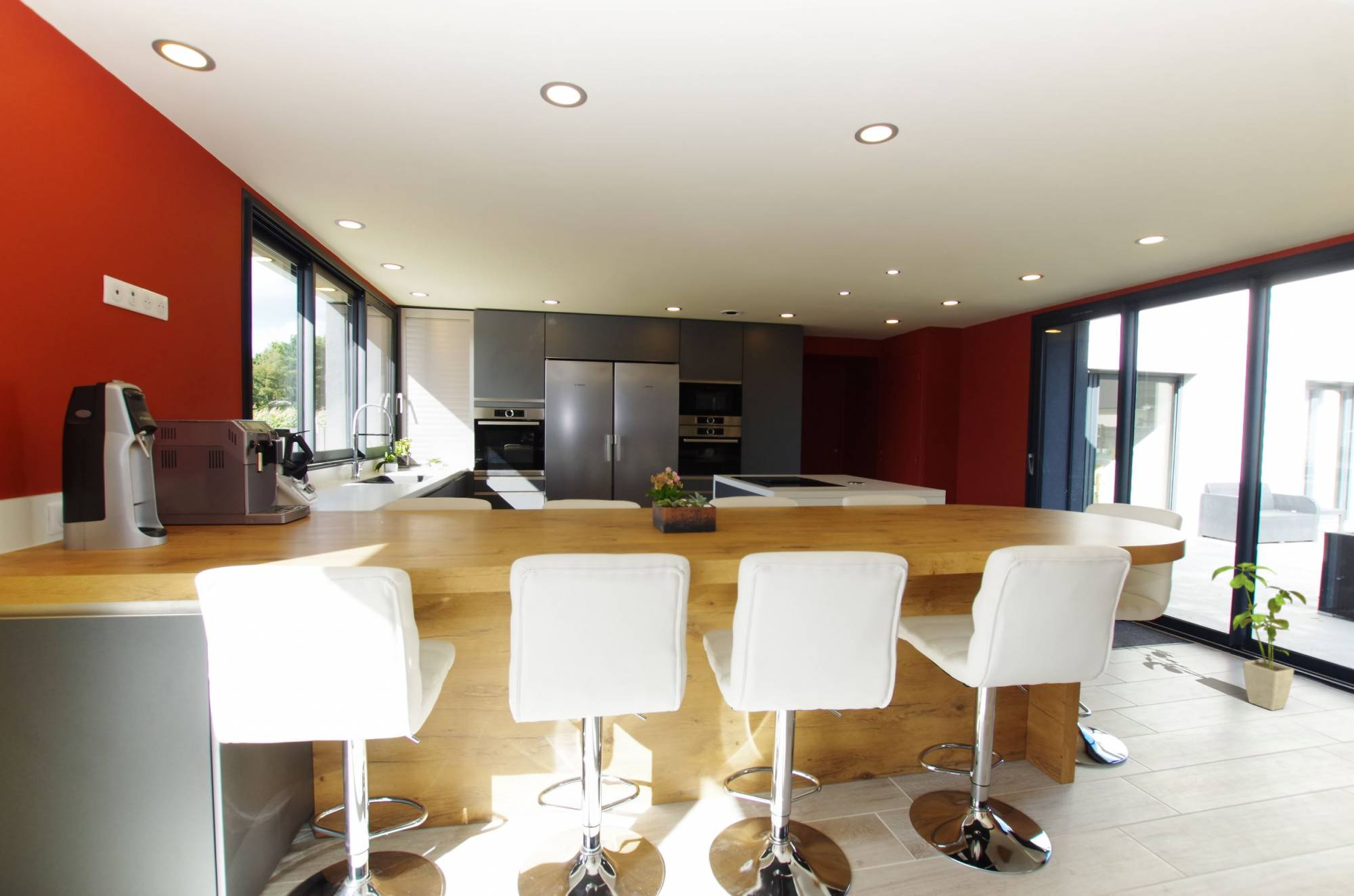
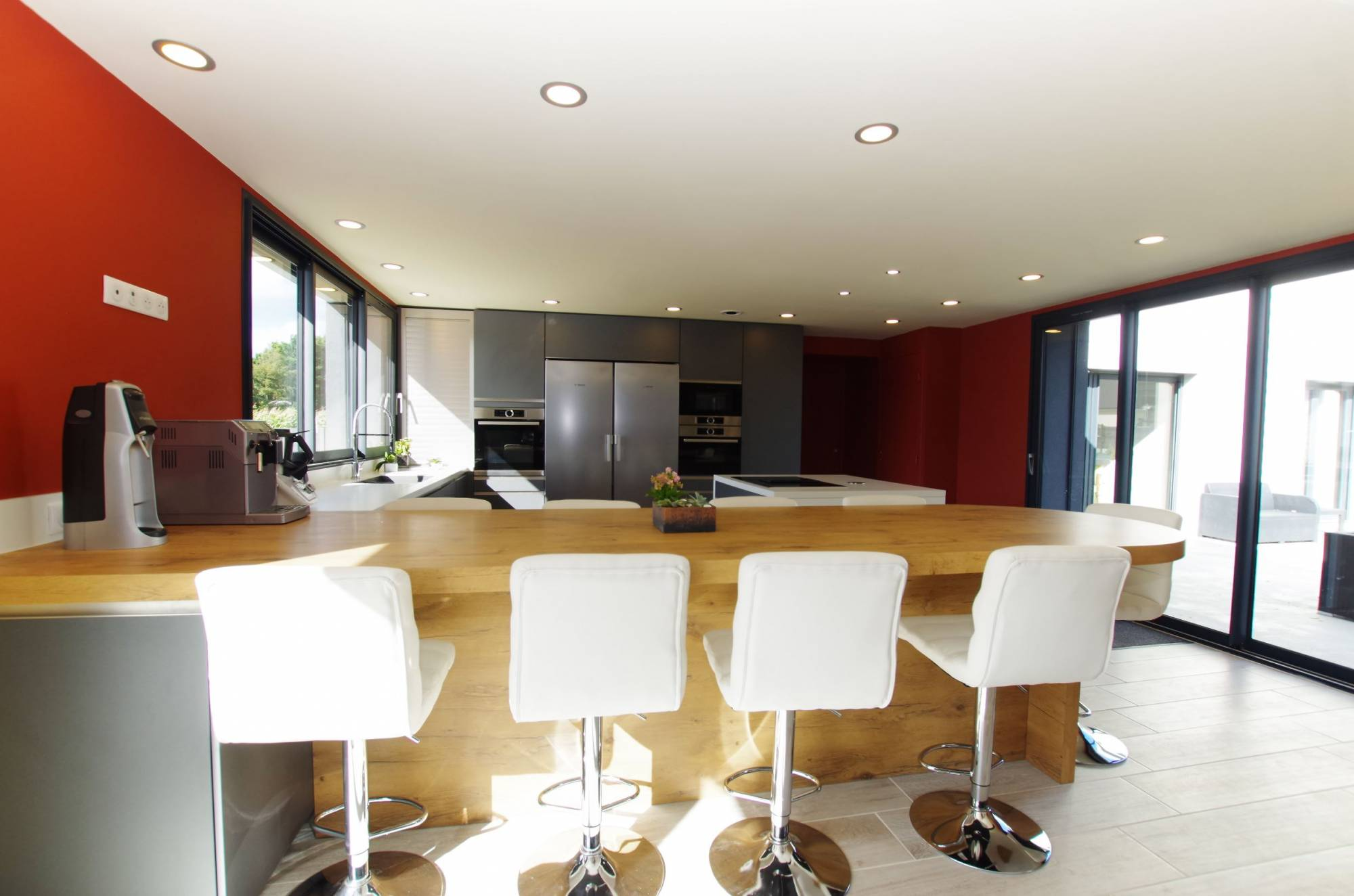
- house plant [1210,562,1307,711]
